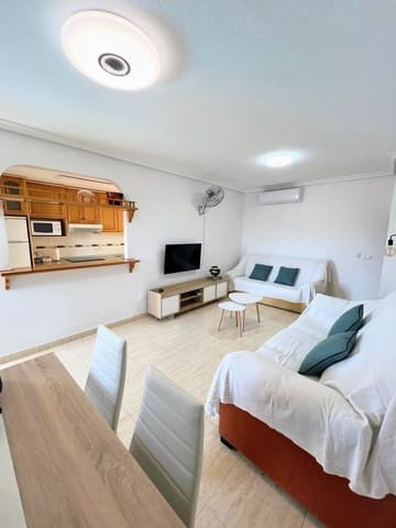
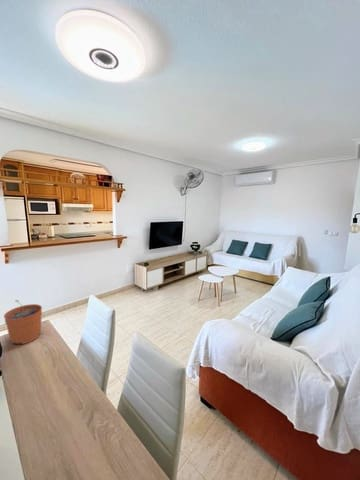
+ plant pot [3,299,43,345]
